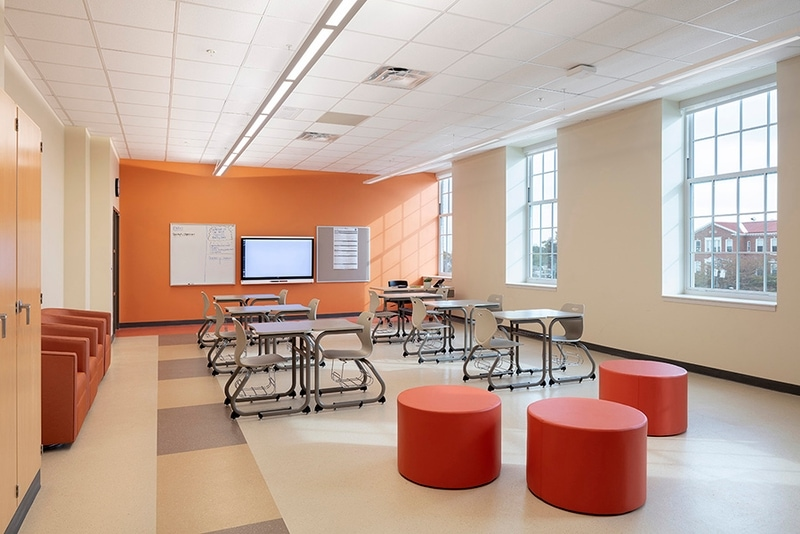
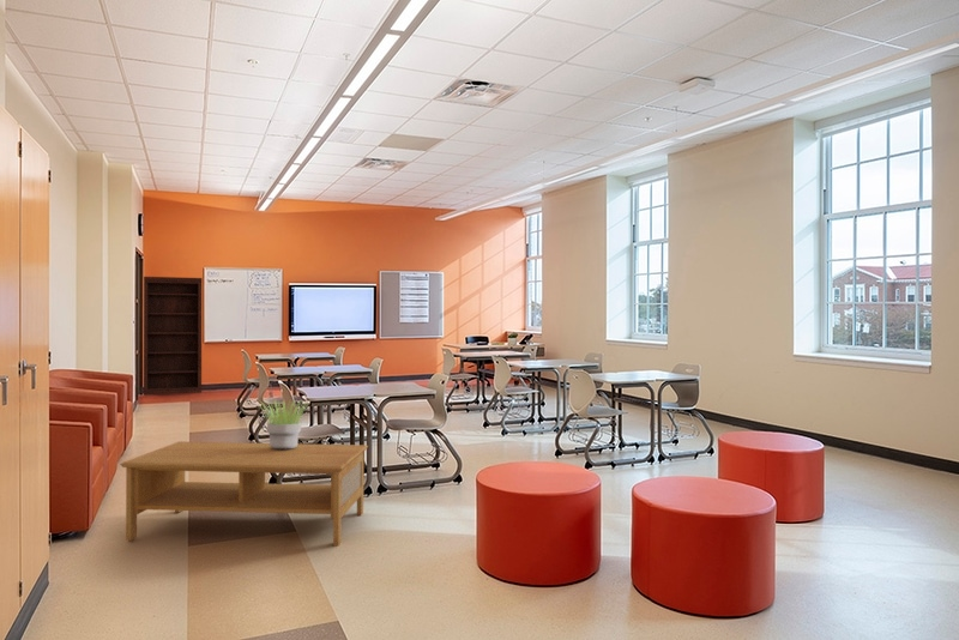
+ coffee table [119,441,369,548]
+ potted plant [258,398,312,449]
+ bookshelf [143,276,203,397]
